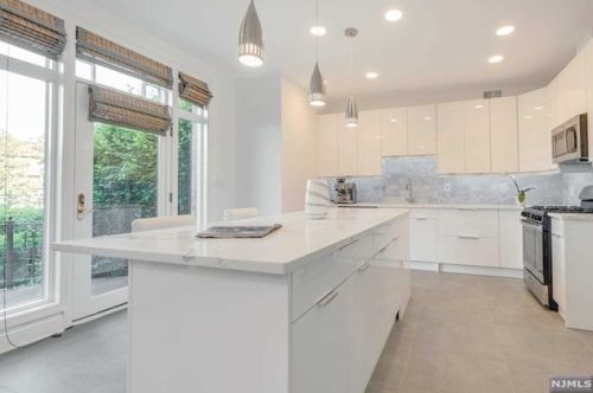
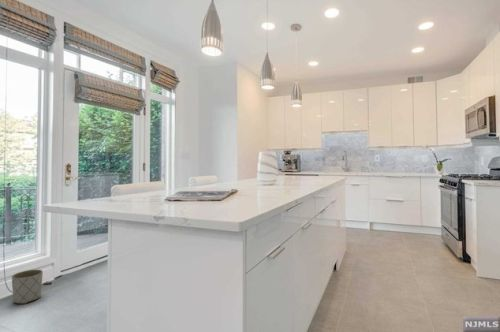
+ planter [11,269,44,305]
